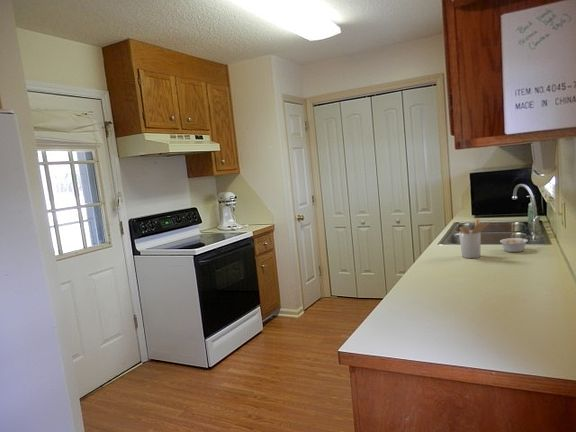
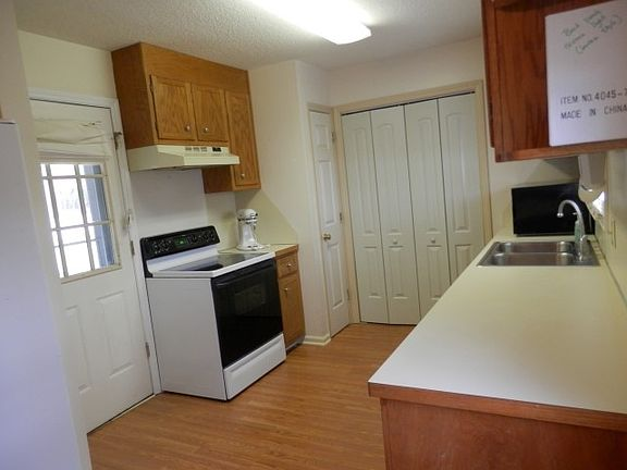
- utensil holder [458,218,491,259]
- legume [499,235,530,253]
